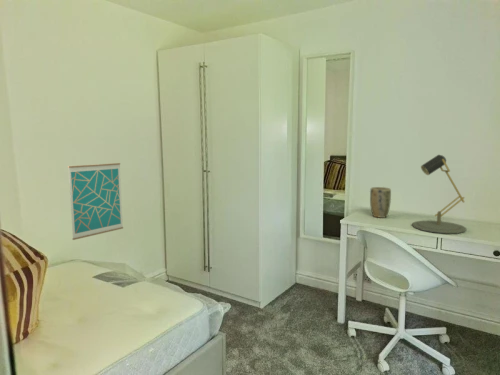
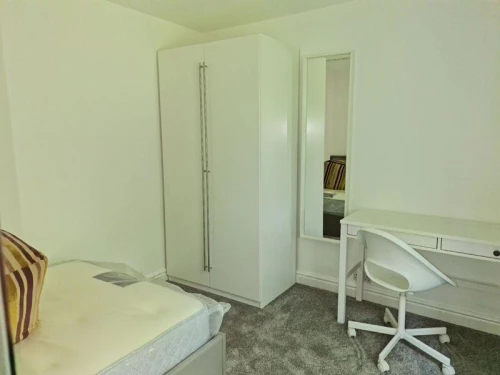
- desk lamp [411,154,467,234]
- plant pot [369,186,392,219]
- wall art [67,162,124,241]
